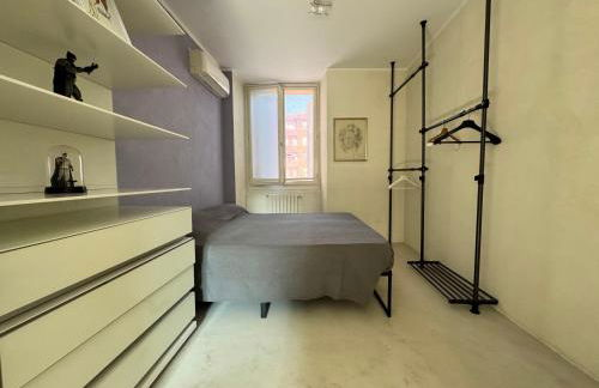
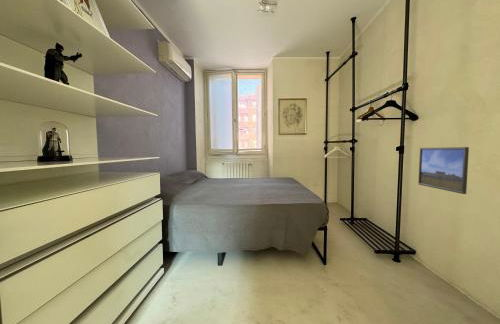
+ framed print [417,146,470,195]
